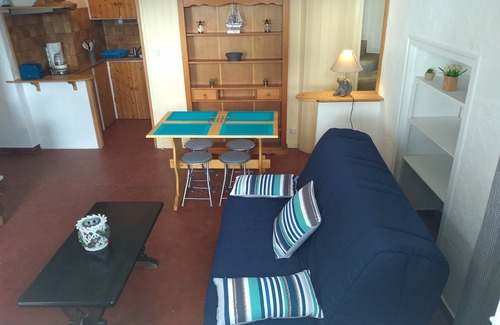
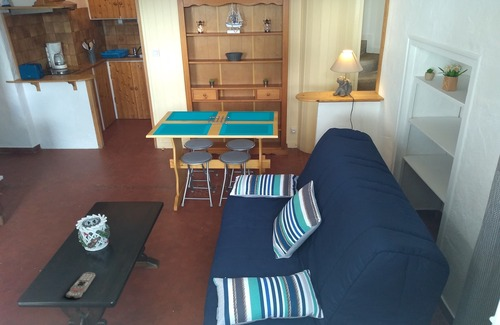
+ remote control [65,271,96,299]
